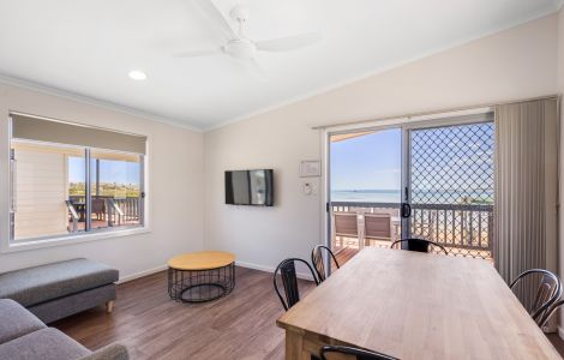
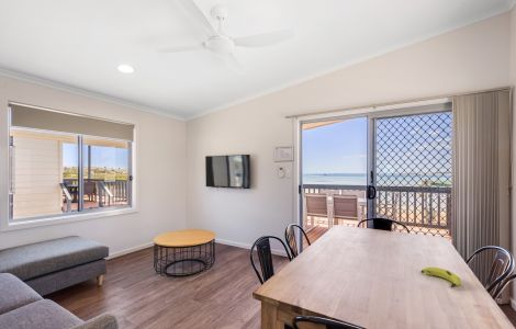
+ banana [419,266,462,288]
